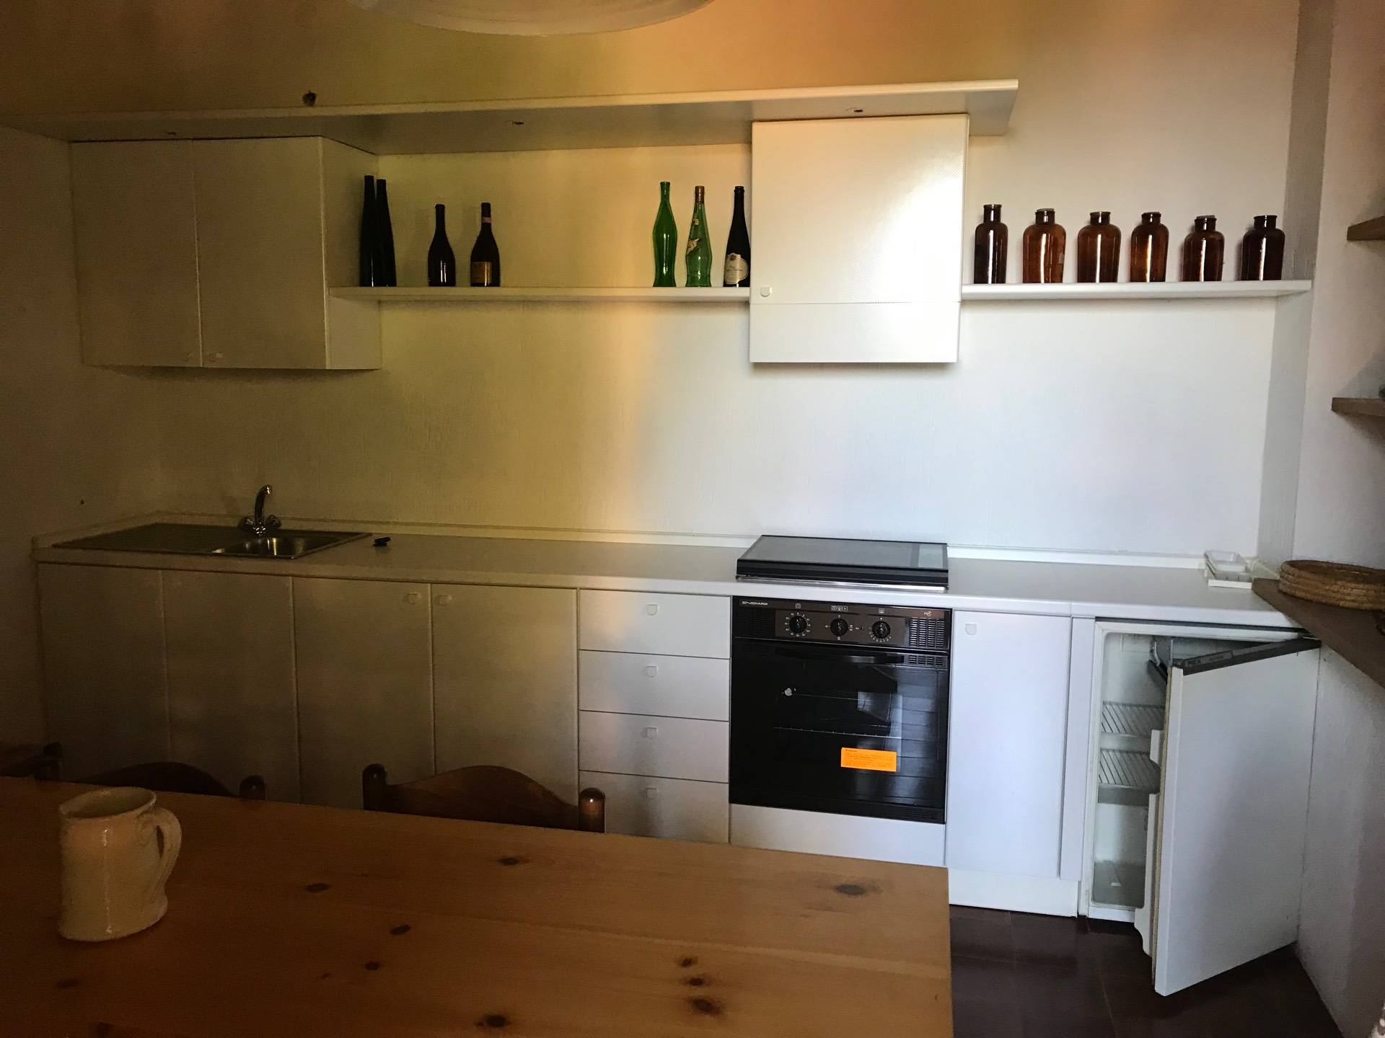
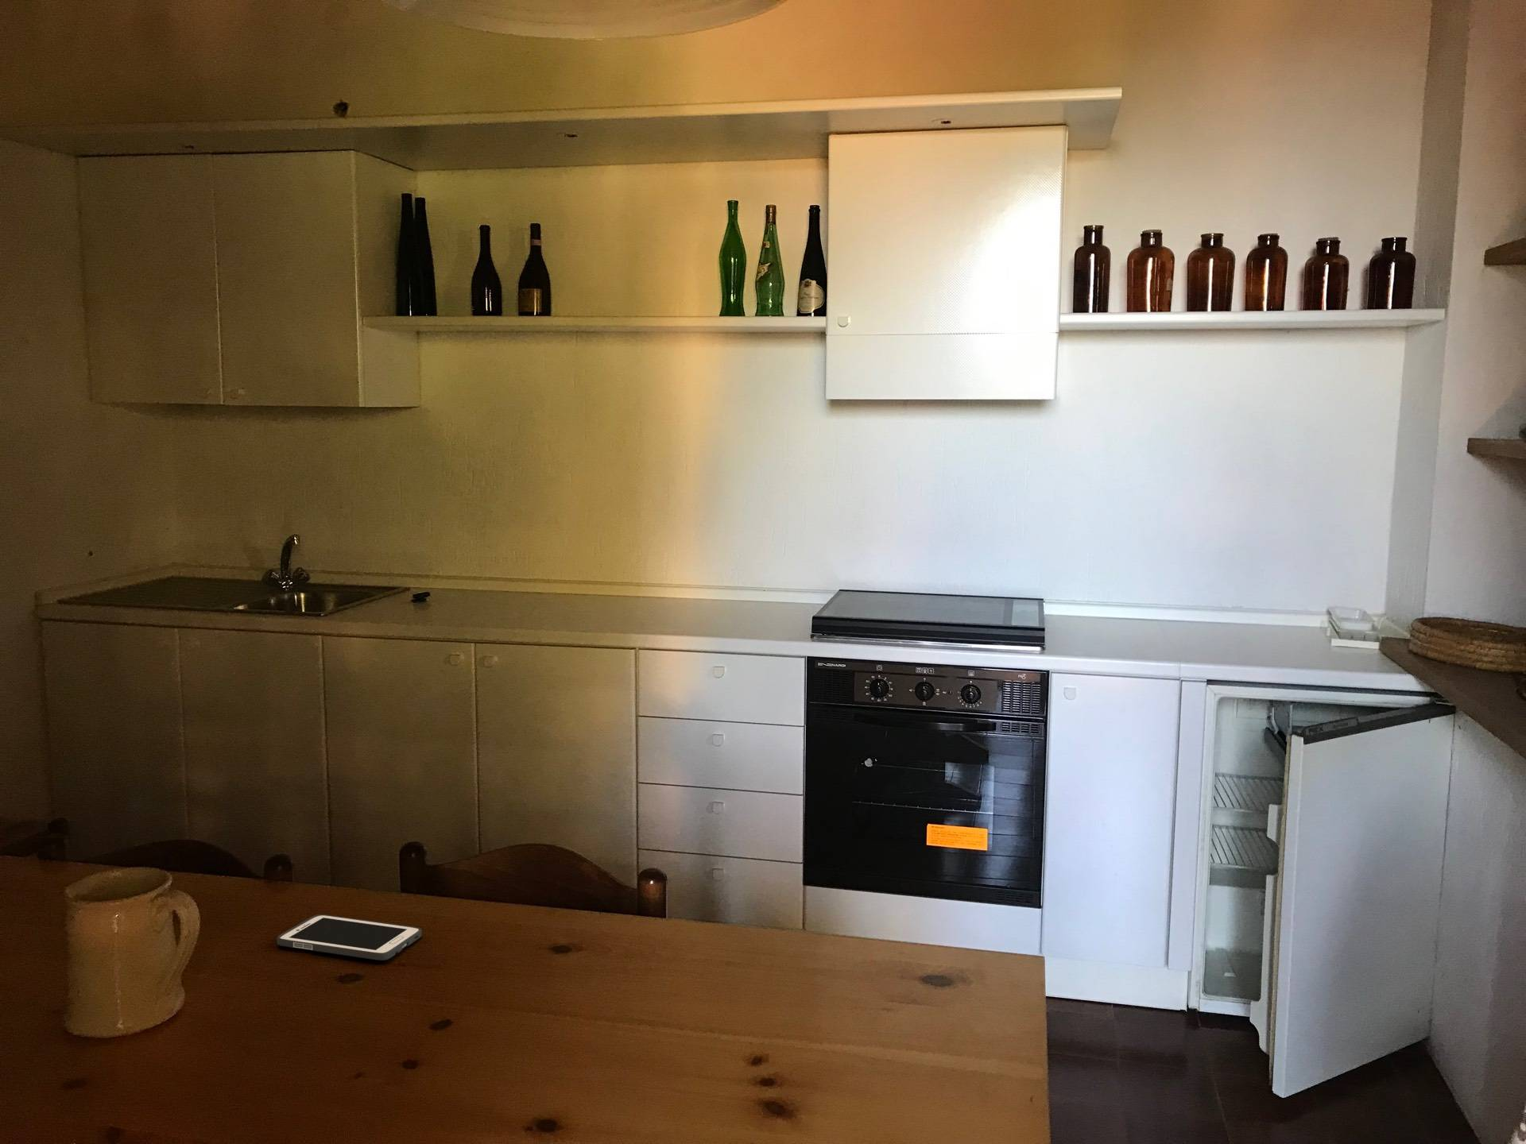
+ cell phone [276,913,422,961]
